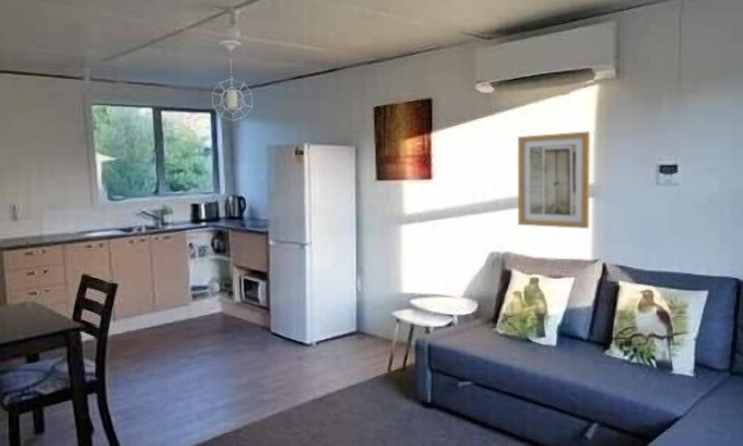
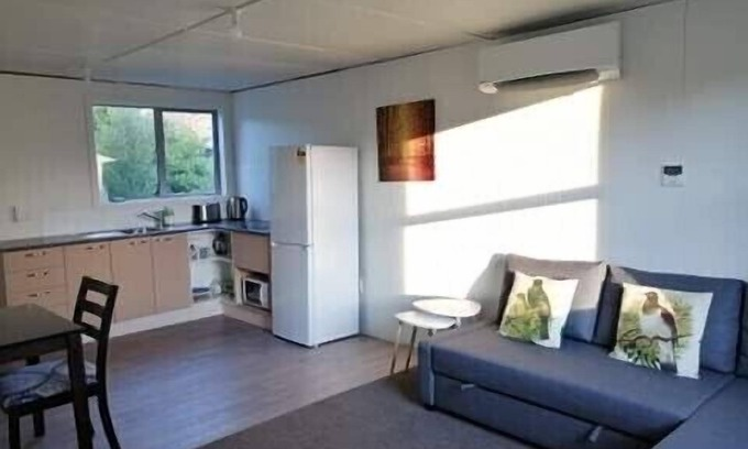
- wall art [517,130,591,230]
- pendant light [211,39,253,122]
